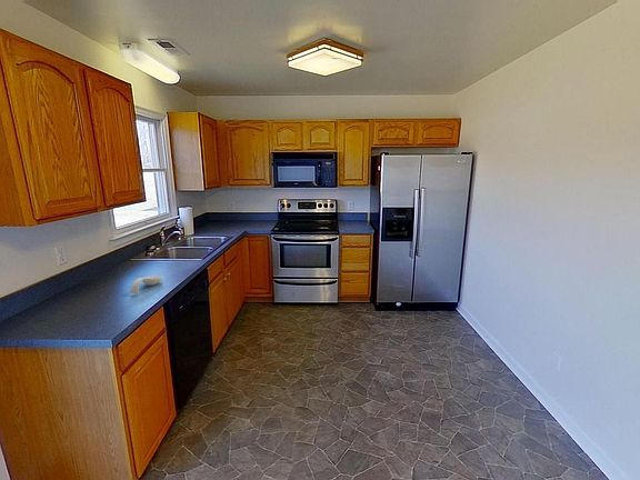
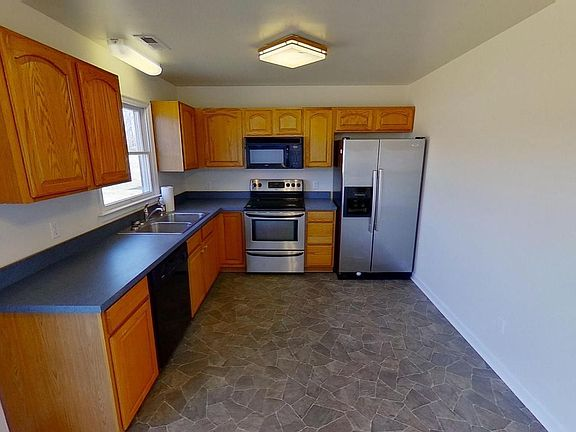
- spoon rest [130,274,163,294]
